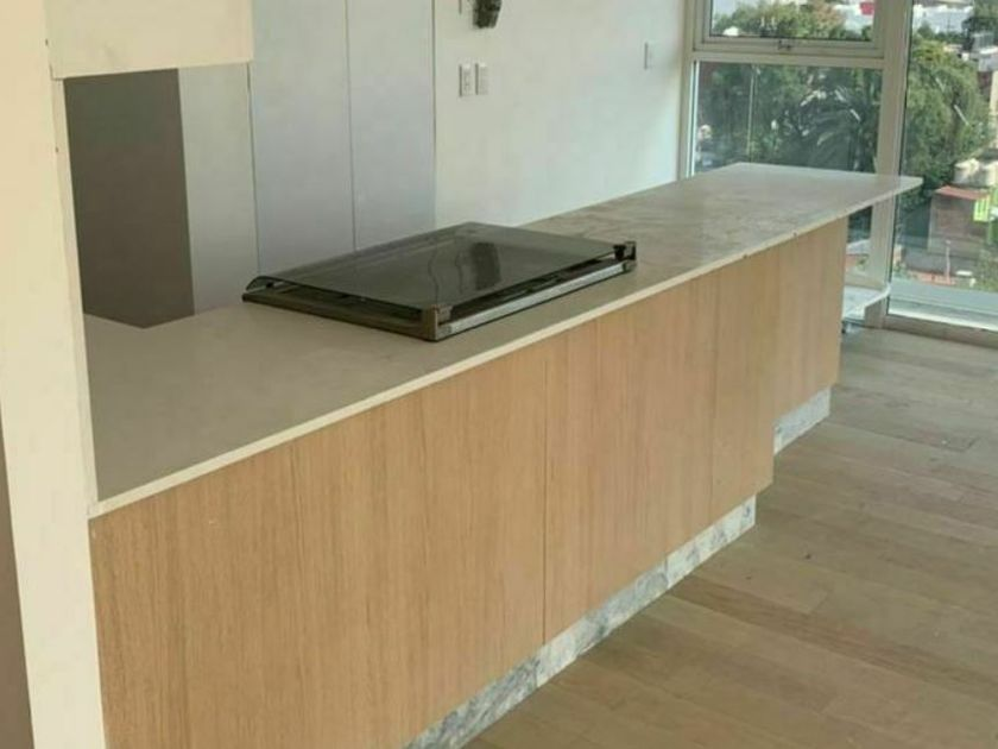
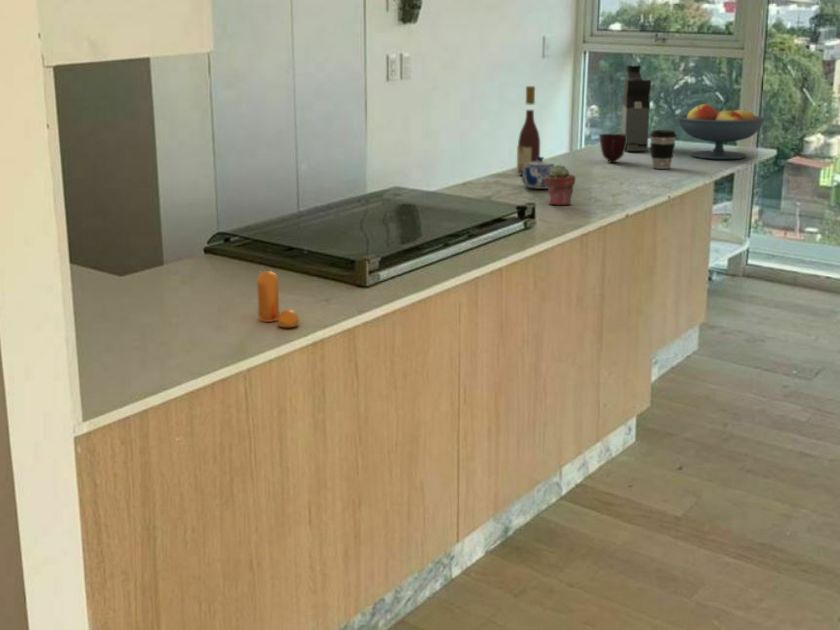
+ coffee maker [620,65,652,152]
+ wine bottle [516,85,541,175]
+ potted succulent [545,164,576,207]
+ teapot [521,156,556,190]
+ fruit bowl [677,103,766,160]
+ pepper shaker [256,270,300,328]
+ coffee cup [649,129,678,170]
+ mug [599,133,627,164]
